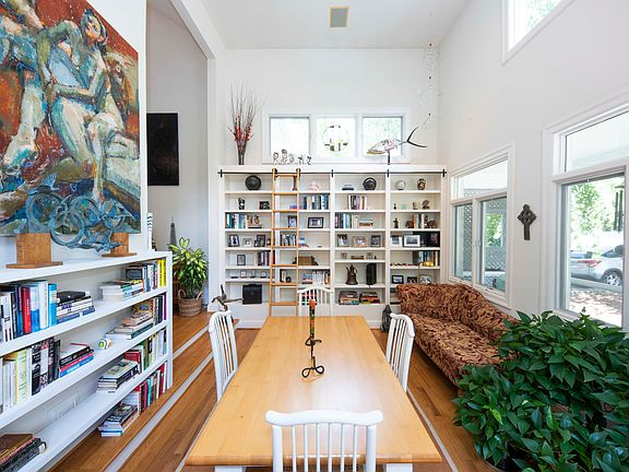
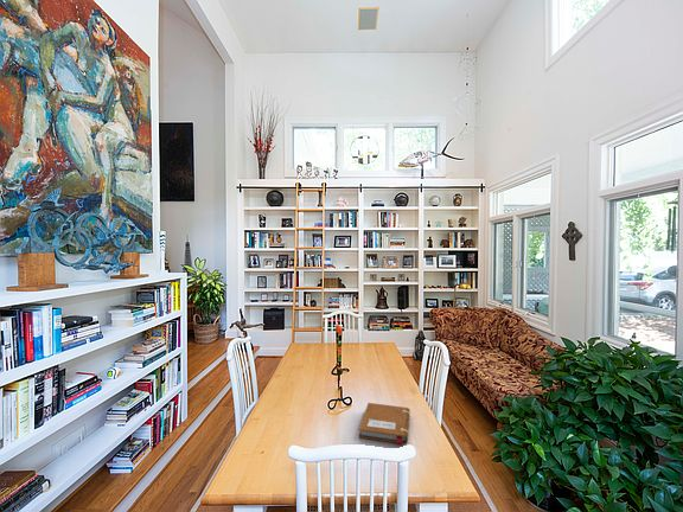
+ notebook [358,402,411,444]
